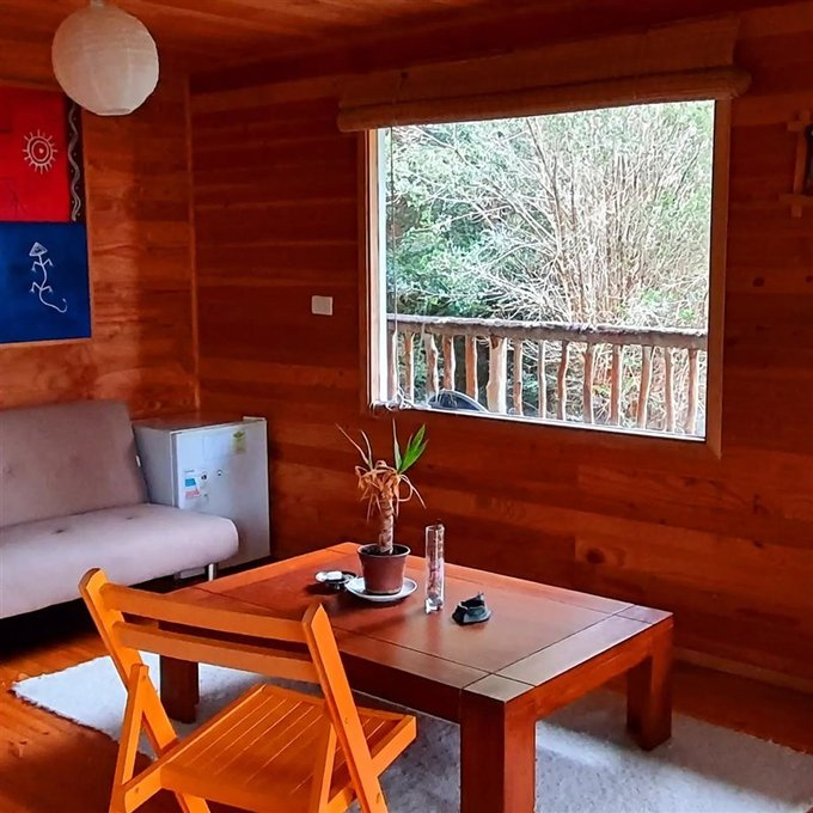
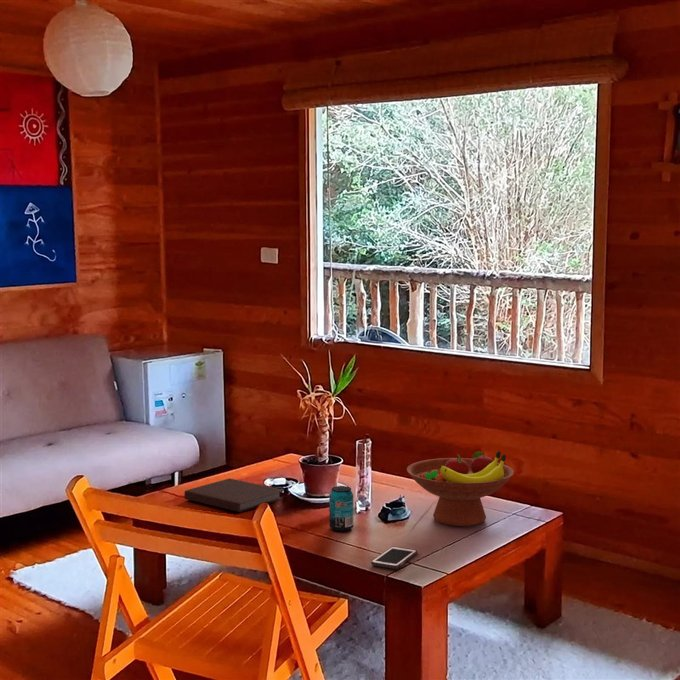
+ fruit bowl [406,450,515,527]
+ notebook [183,477,284,513]
+ cell phone [370,545,418,569]
+ beverage can [328,485,354,532]
